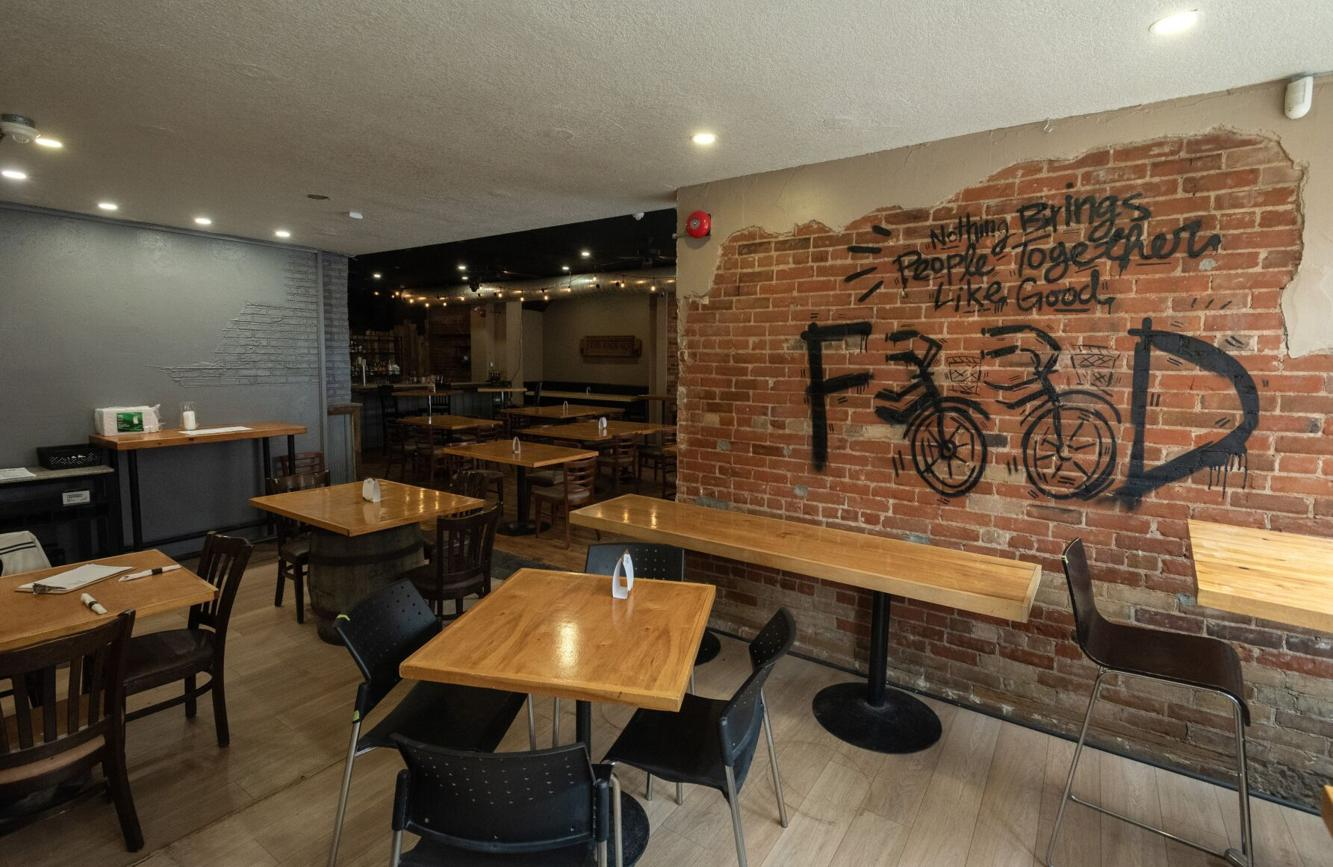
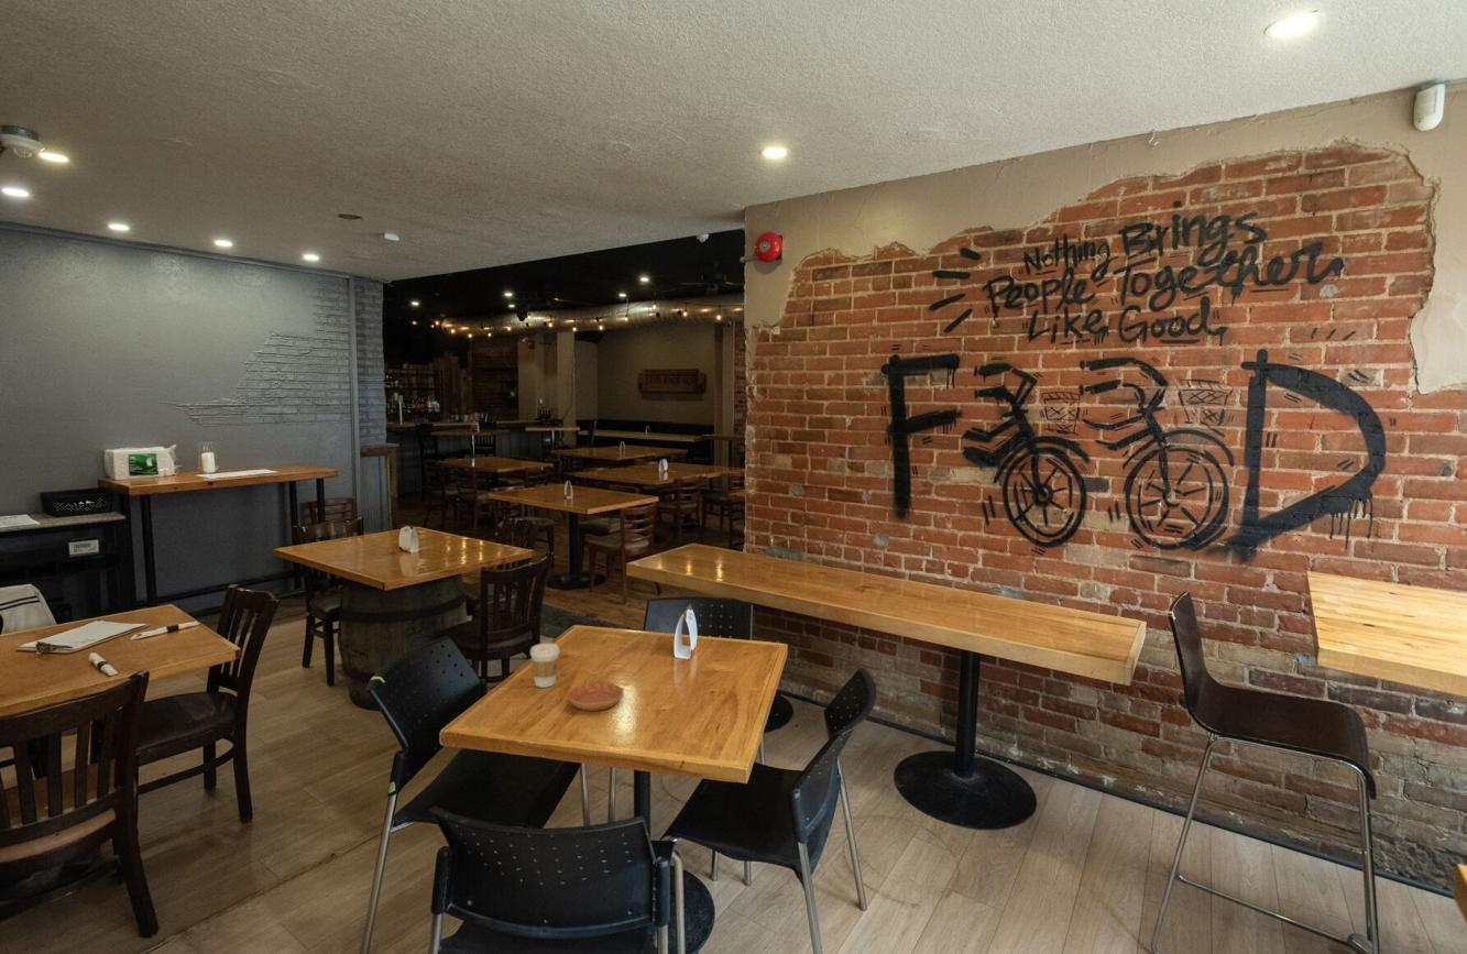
+ coffee cup [529,643,561,689]
+ saucer [567,681,625,712]
